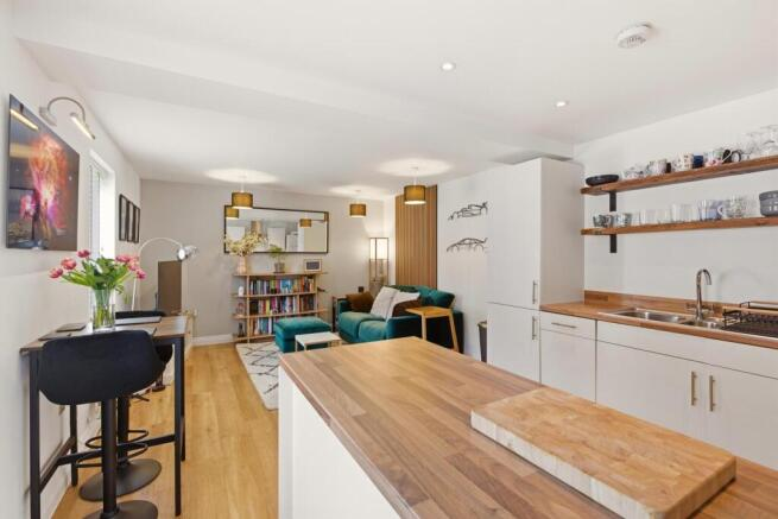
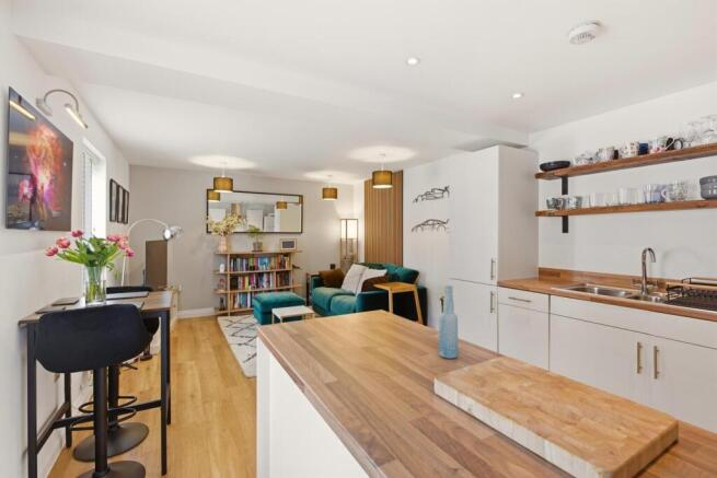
+ bottle [438,284,459,360]
